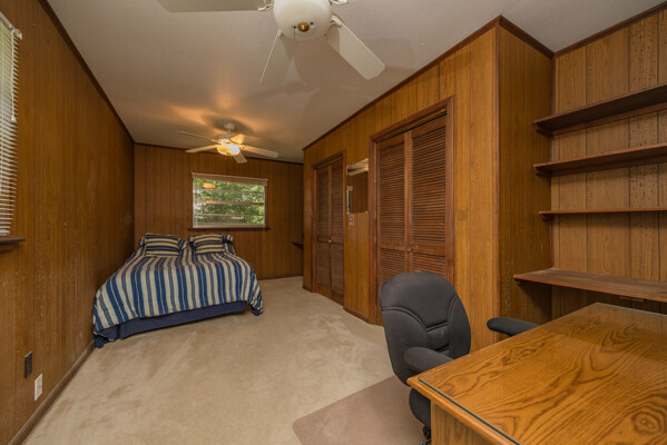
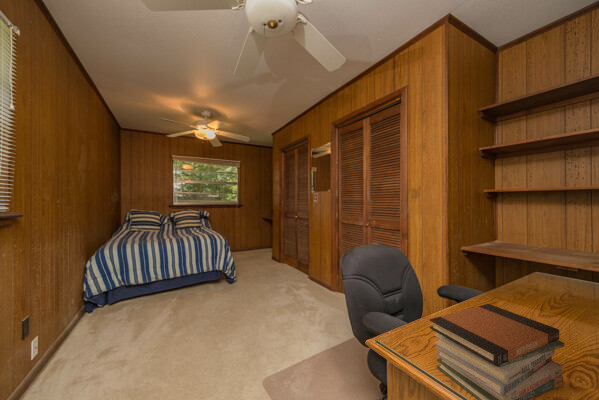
+ book stack [429,303,565,400]
